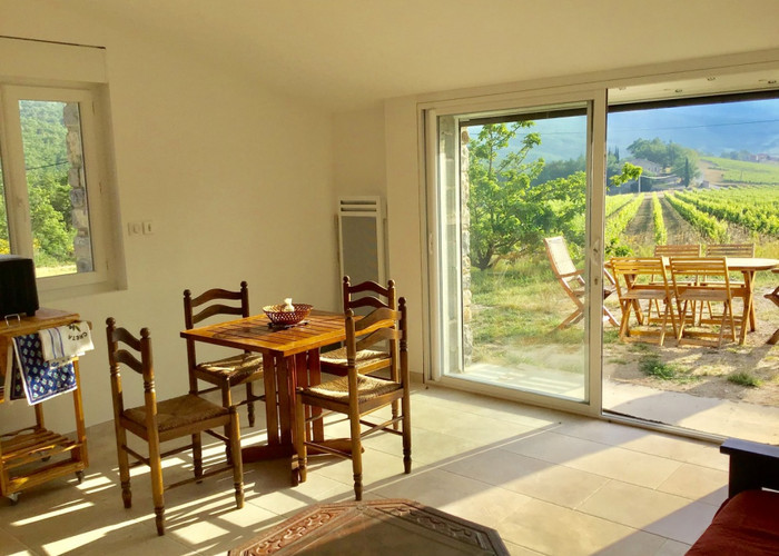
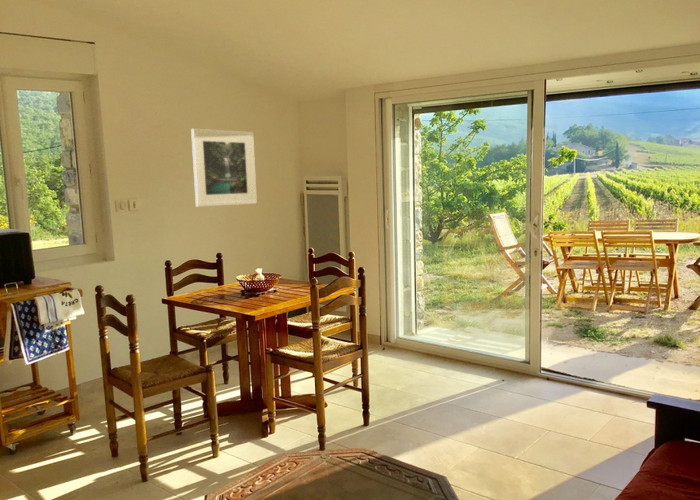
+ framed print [190,128,258,208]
